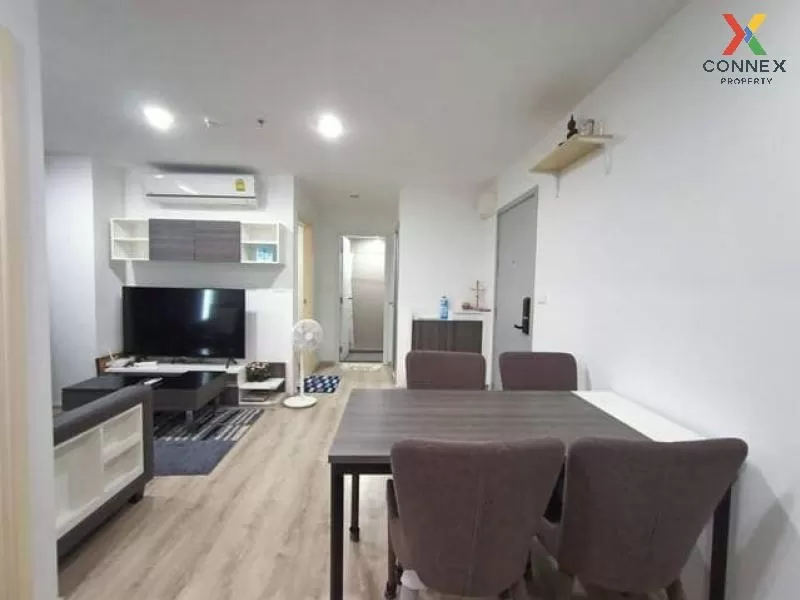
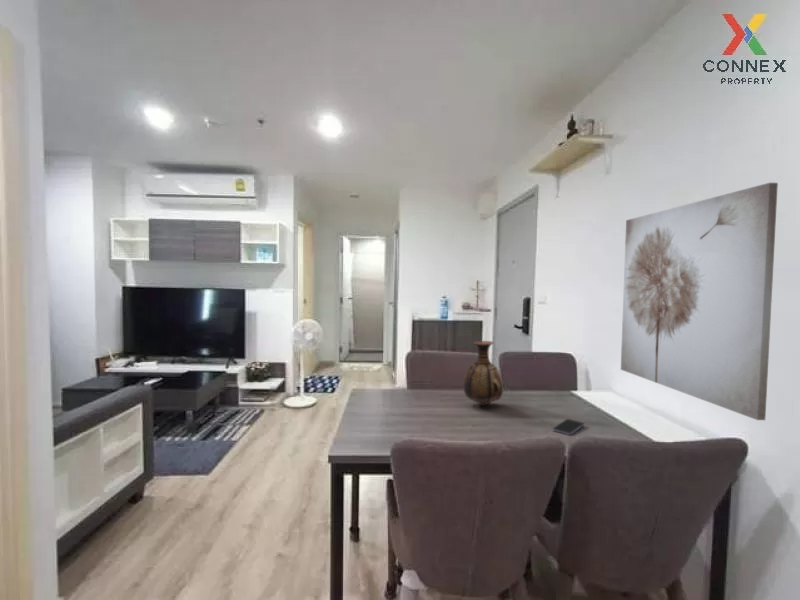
+ wall art [620,182,779,421]
+ vase [462,340,504,407]
+ smartphone [552,418,585,436]
